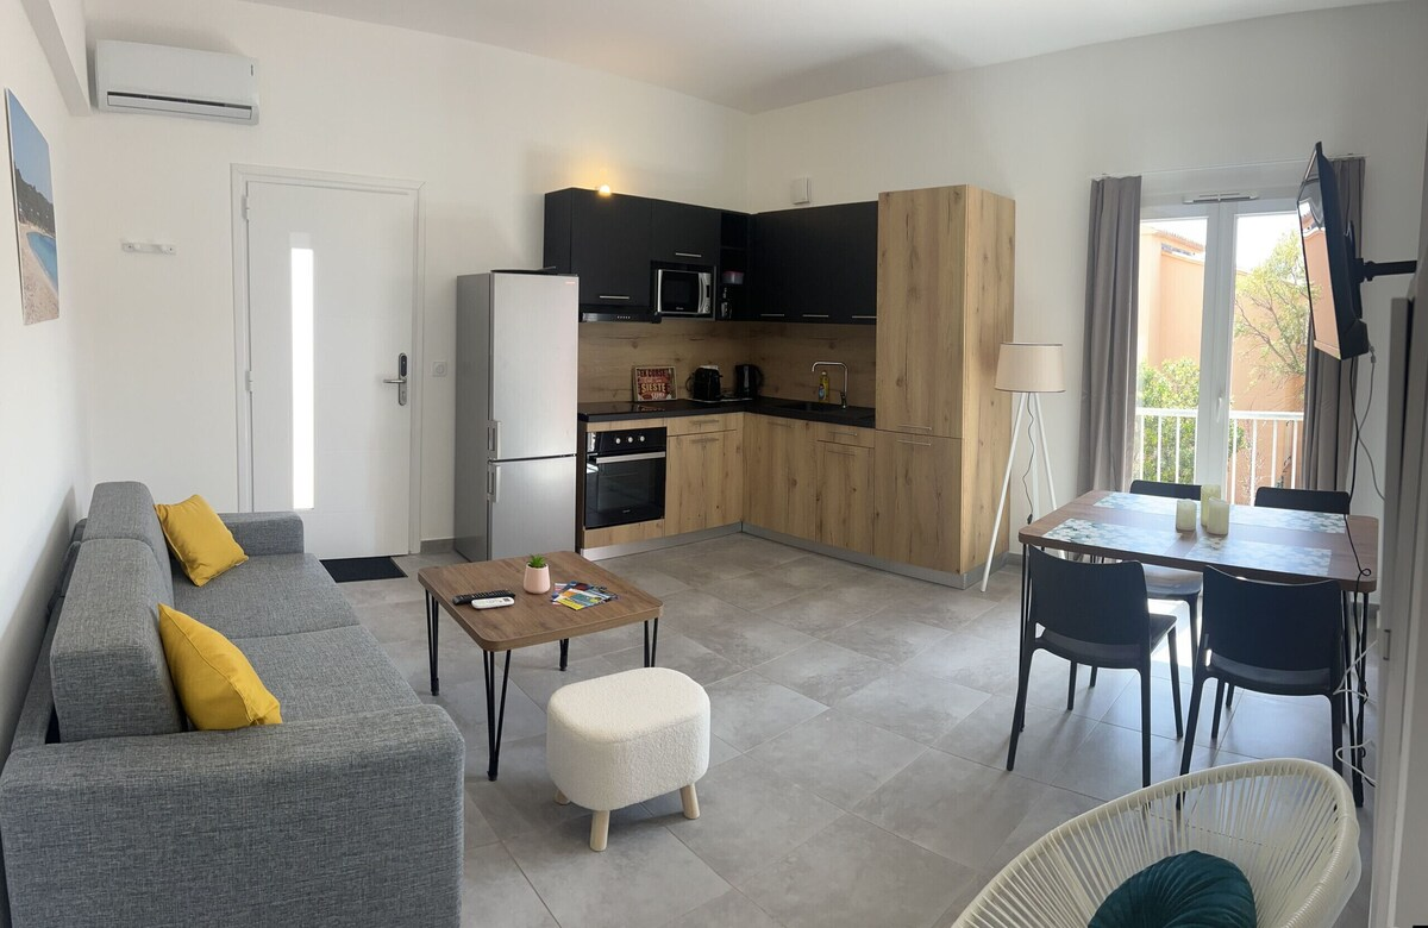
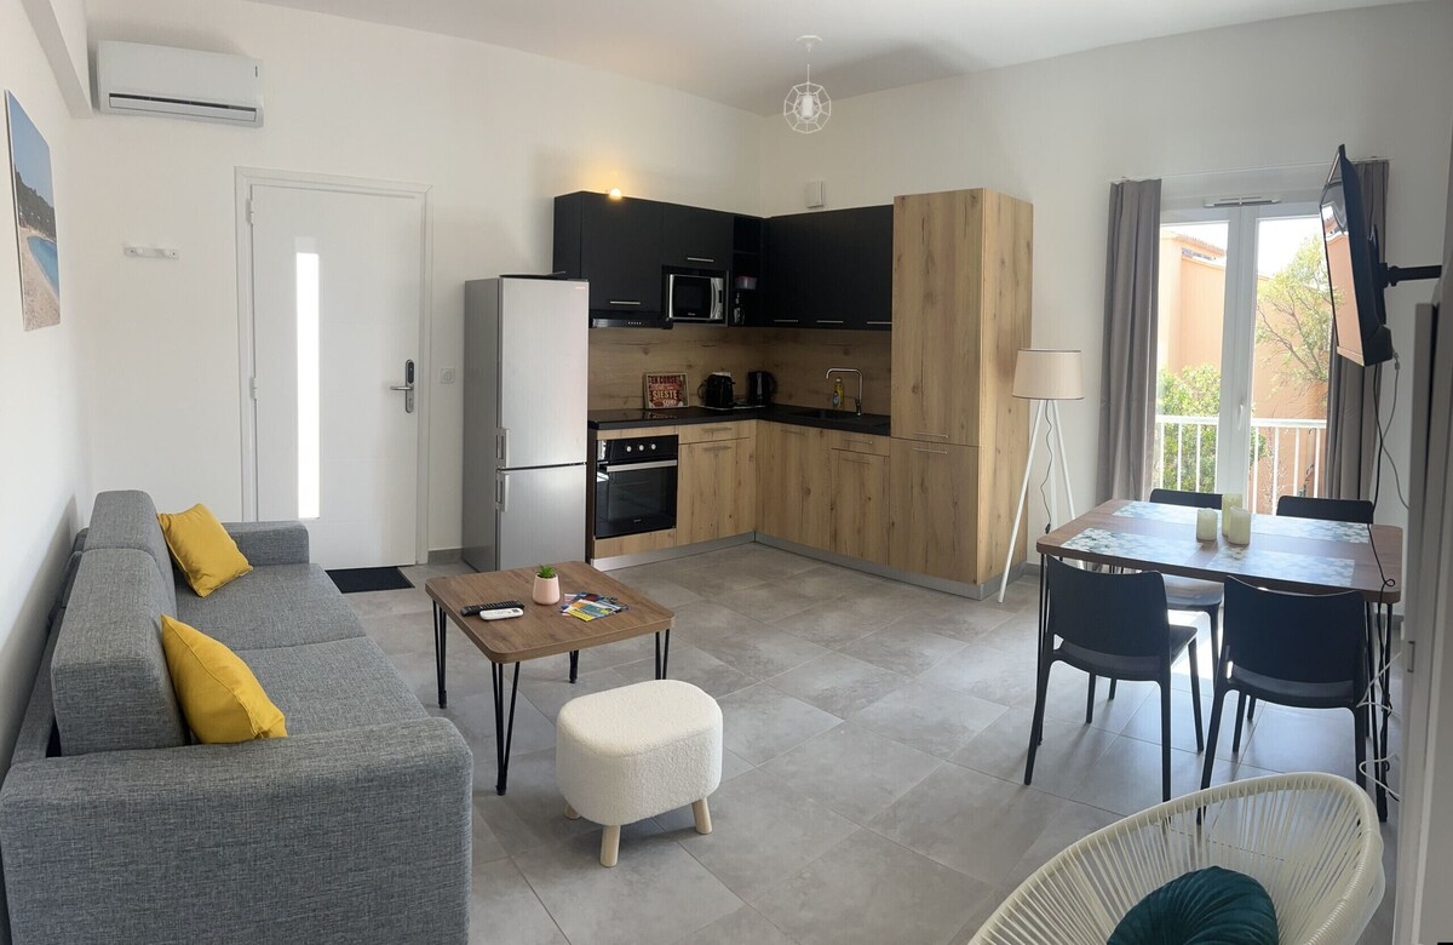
+ pendant light [783,34,832,134]
